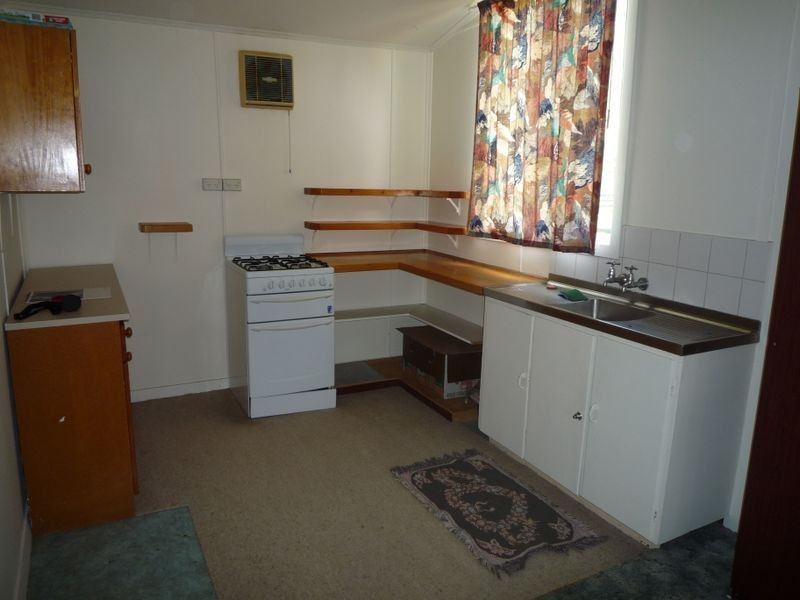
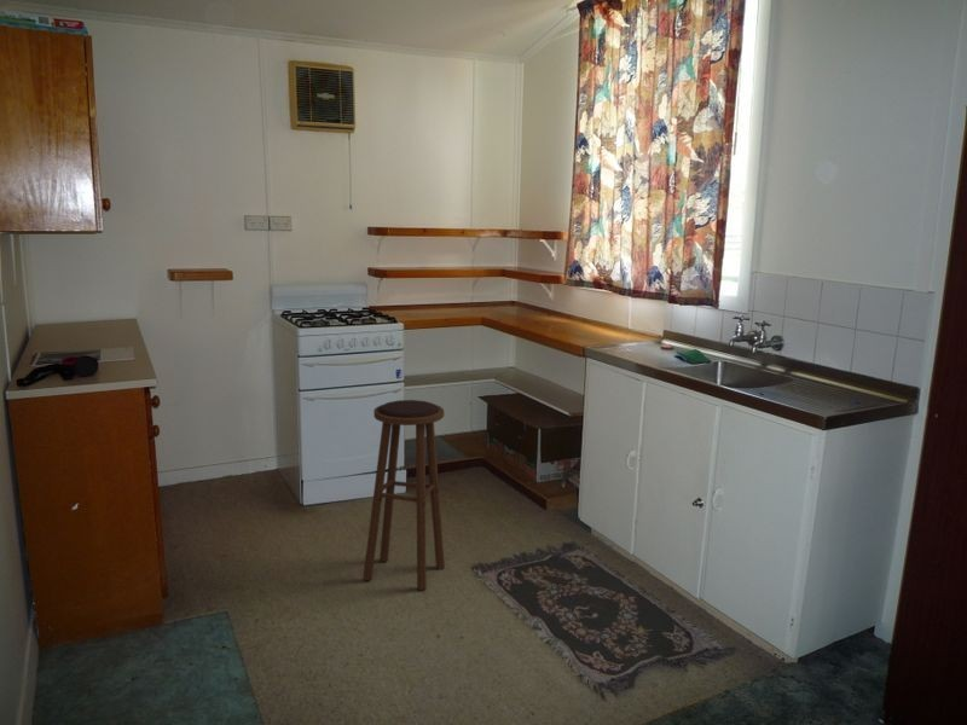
+ stool [361,399,446,592]
